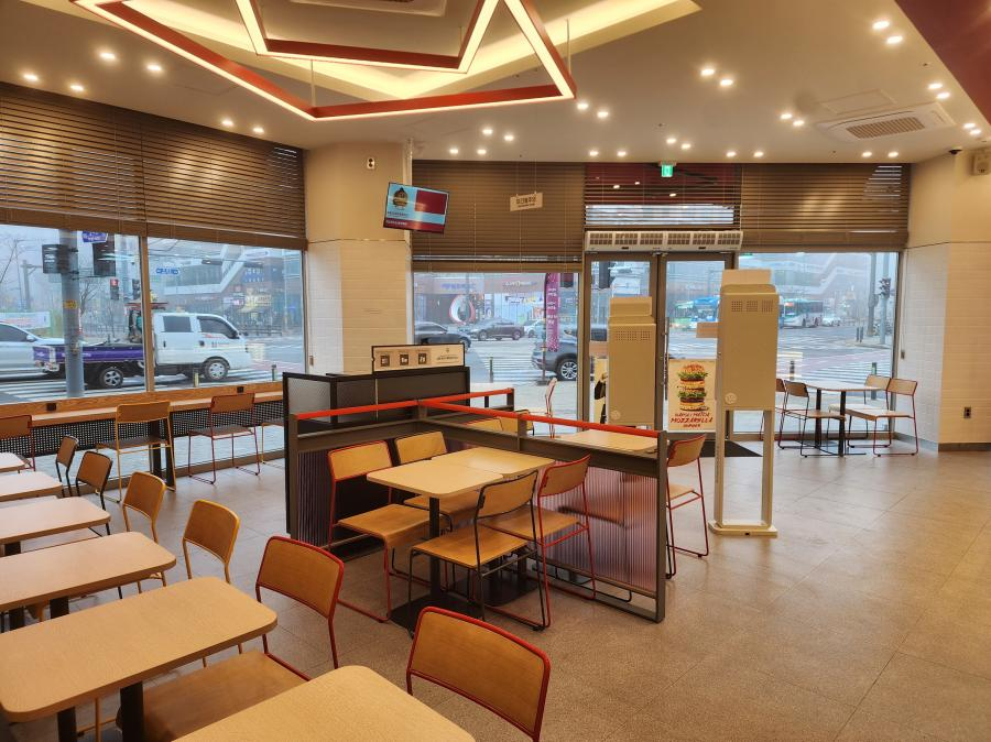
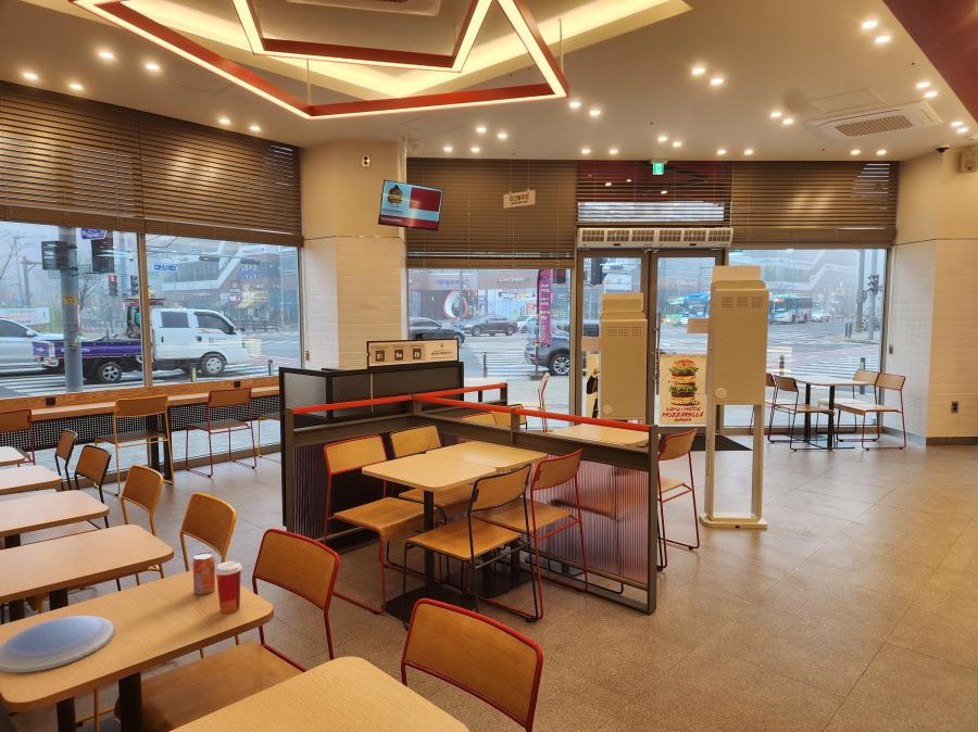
+ paper cup [215,560,243,615]
+ plate [0,615,116,673]
+ beverage can [191,552,216,596]
